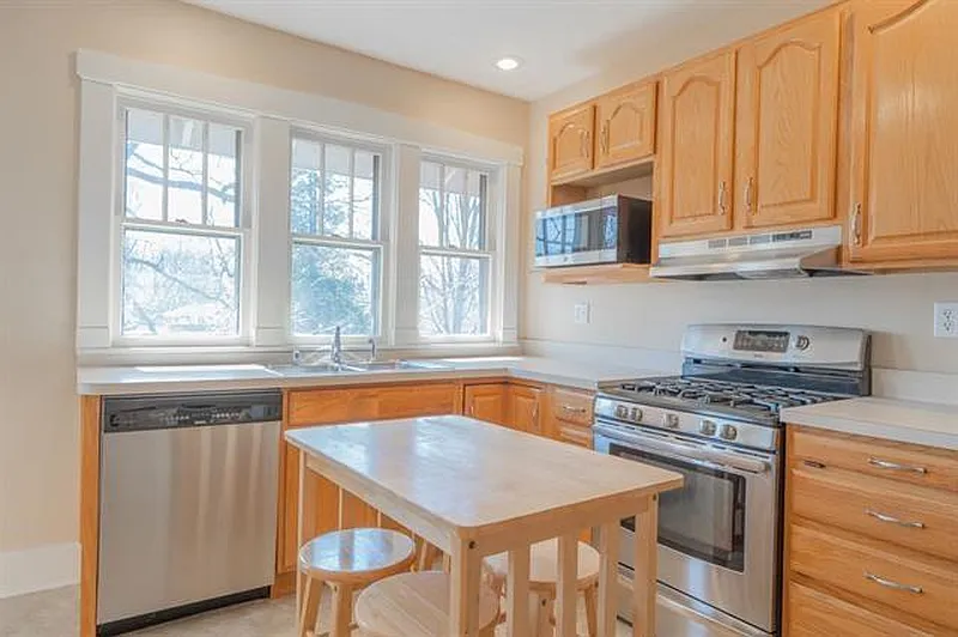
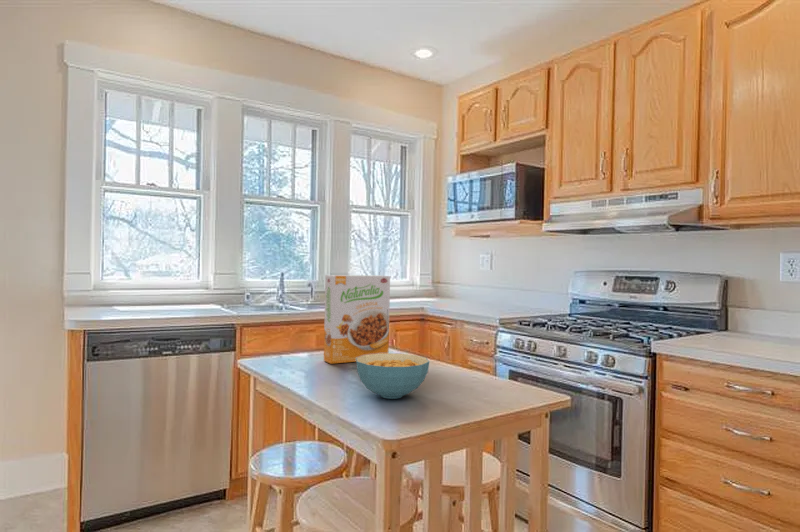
+ cereal bowl [355,352,430,400]
+ cereal box [323,274,391,365]
